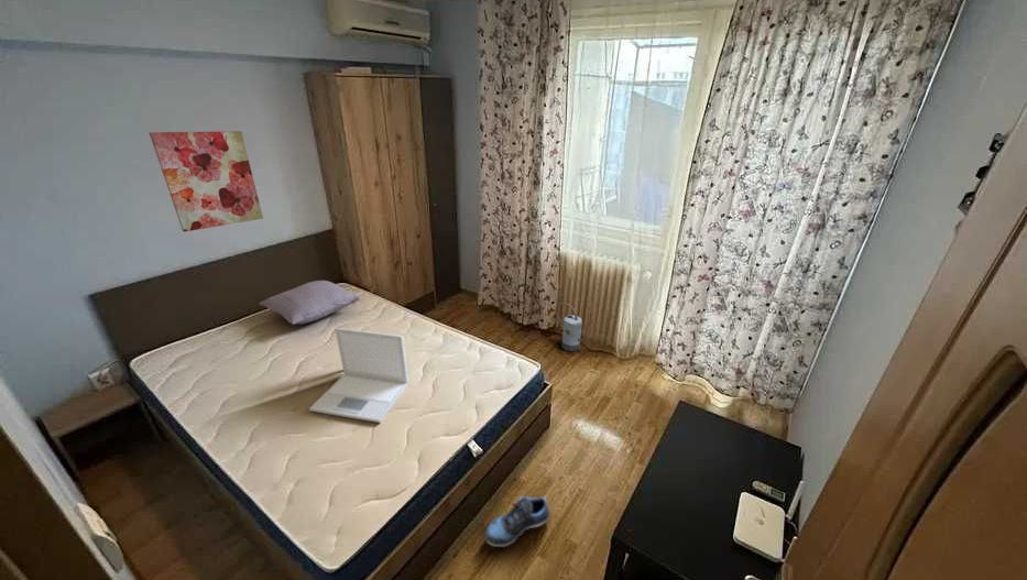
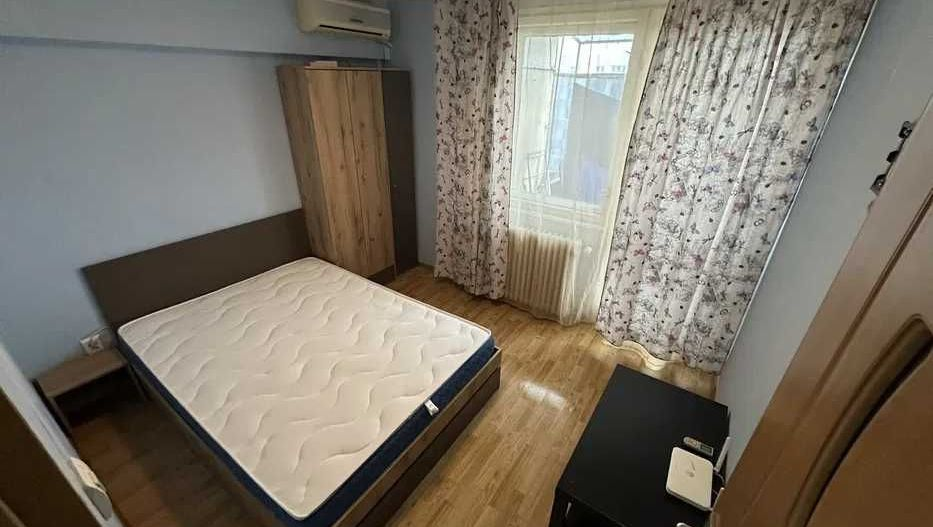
- watering can [555,302,593,352]
- pillow [258,280,361,326]
- shoe [483,495,551,548]
- wall art [149,130,264,233]
- laptop [308,327,409,424]
